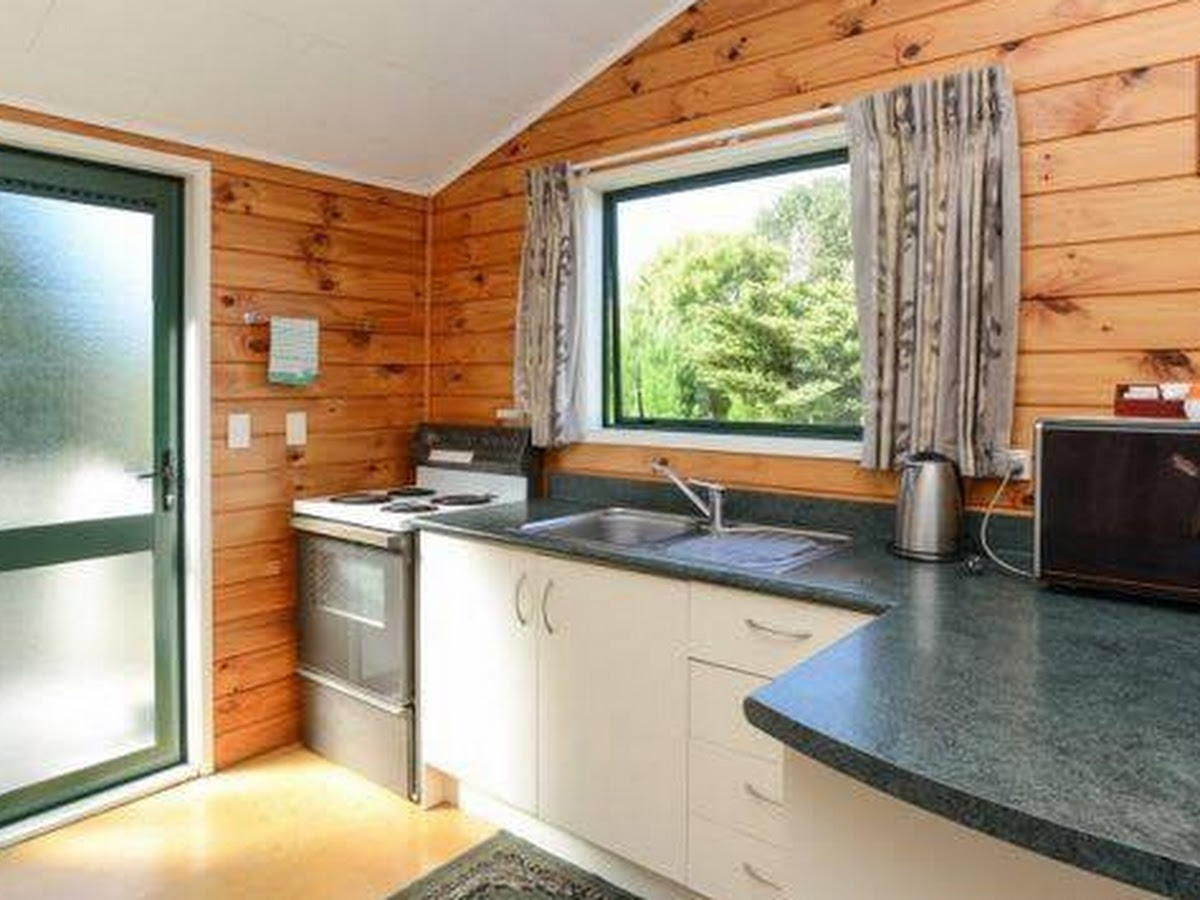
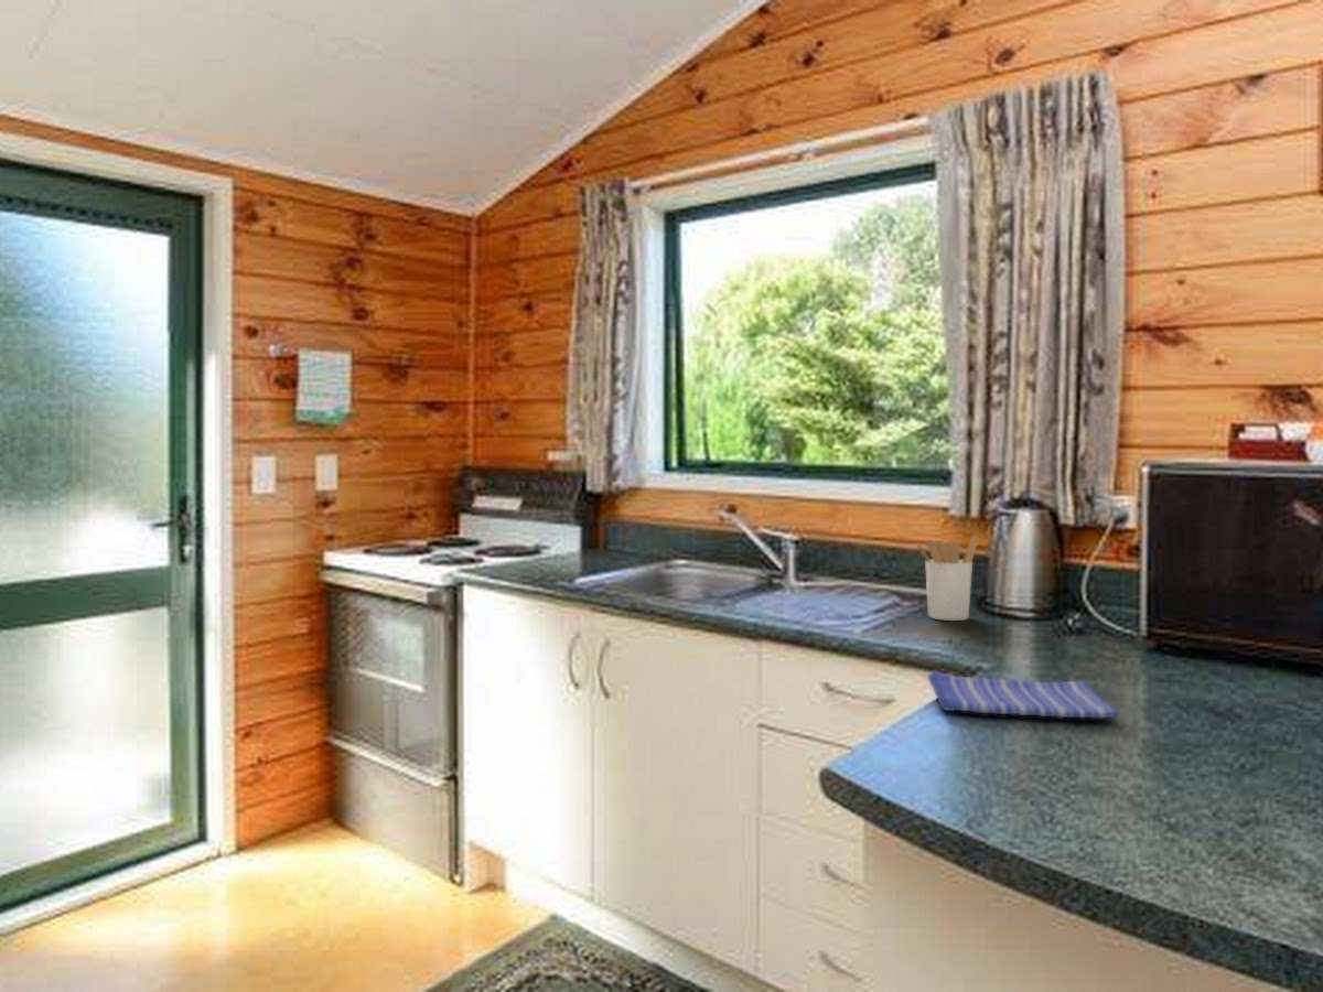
+ utensil holder [915,533,980,622]
+ dish towel [926,669,1121,720]
